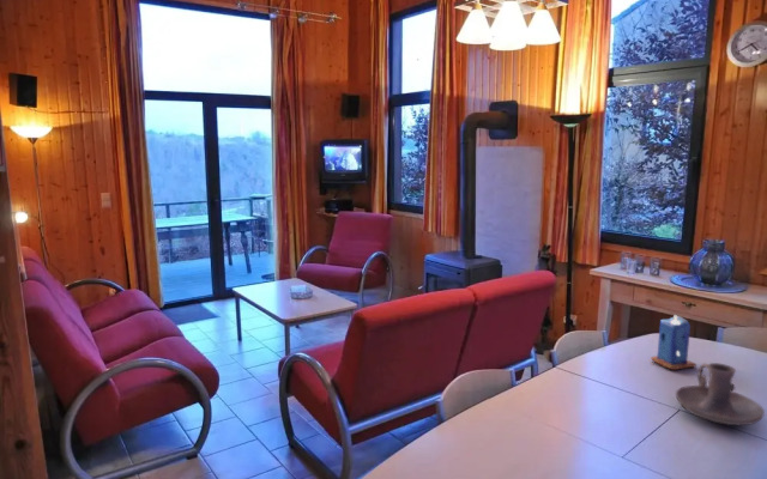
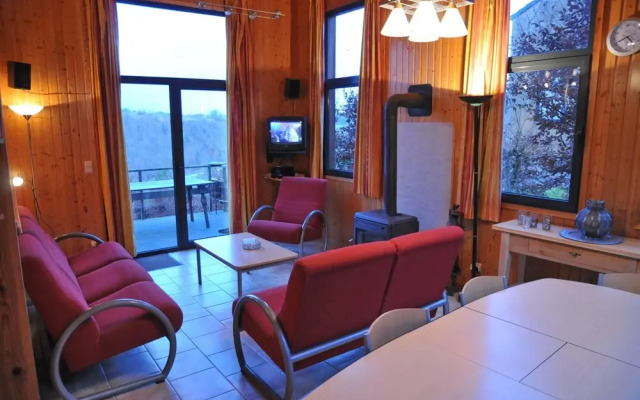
- candle holder [675,362,766,426]
- candle [650,314,697,371]
